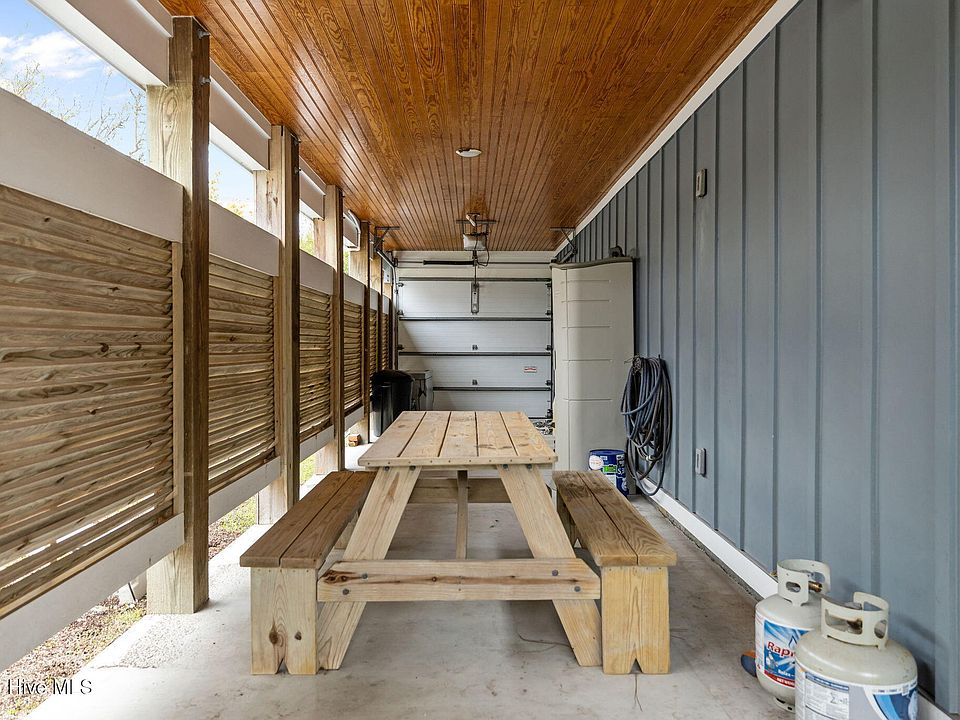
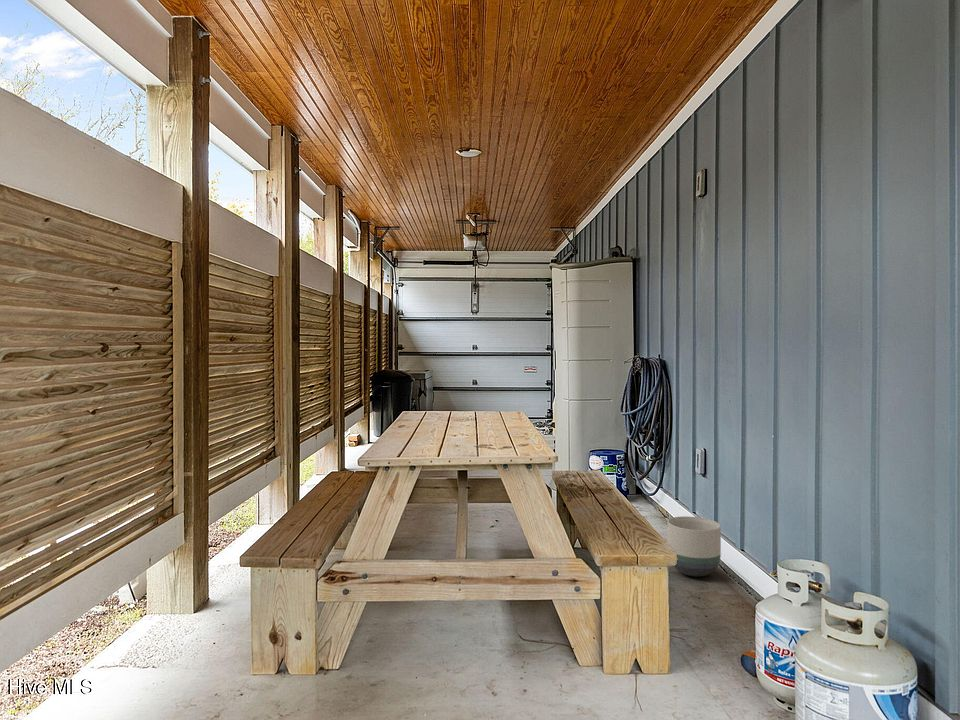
+ planter [666,515,722,578]
